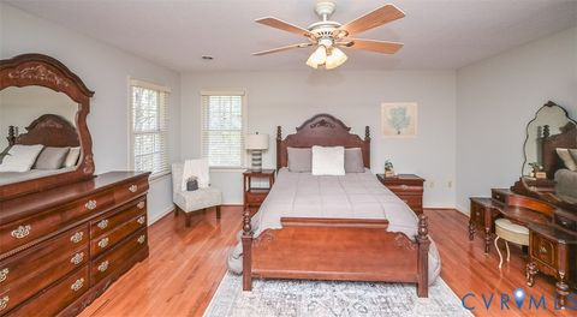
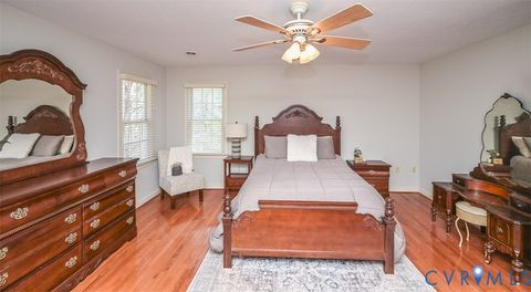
- wall art [380,102,418,139]
